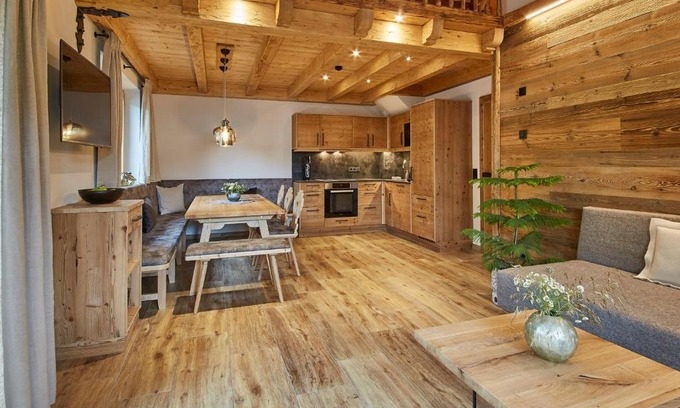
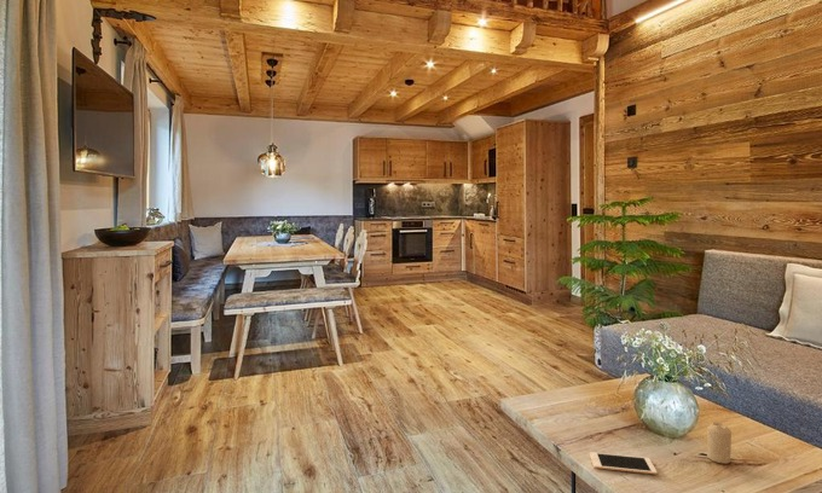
+ candle [706,422,733,465]
+ cell phone [589,451,659,475]
